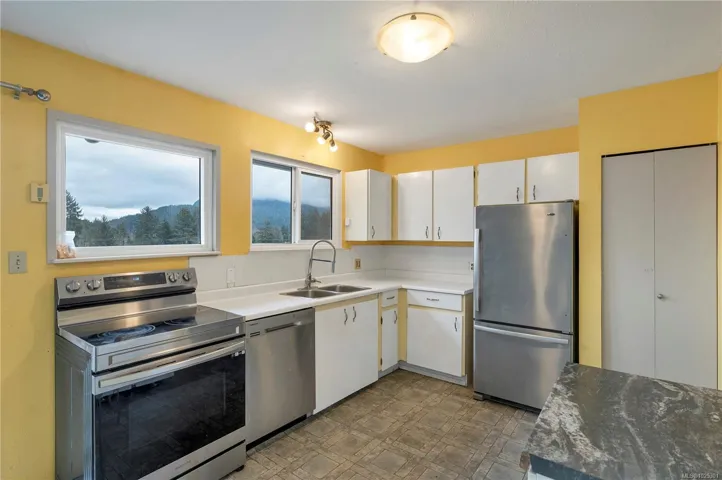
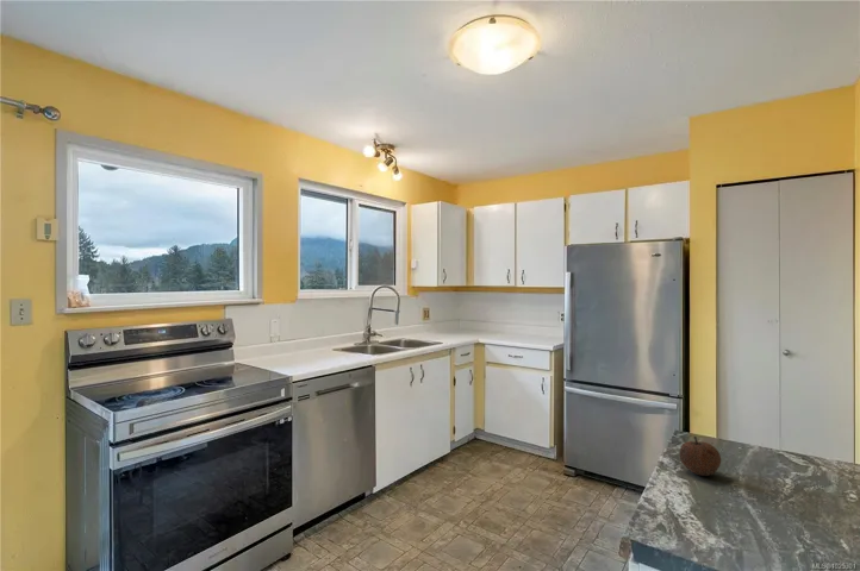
+ fruit [678,435,722,477]
